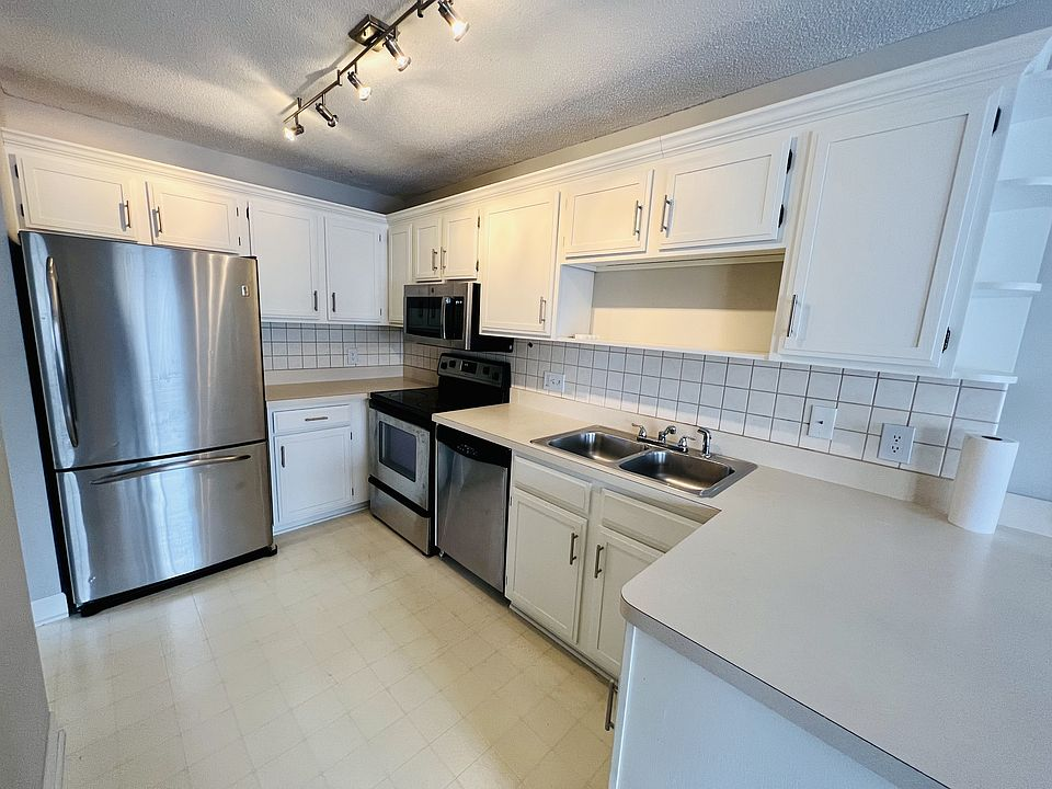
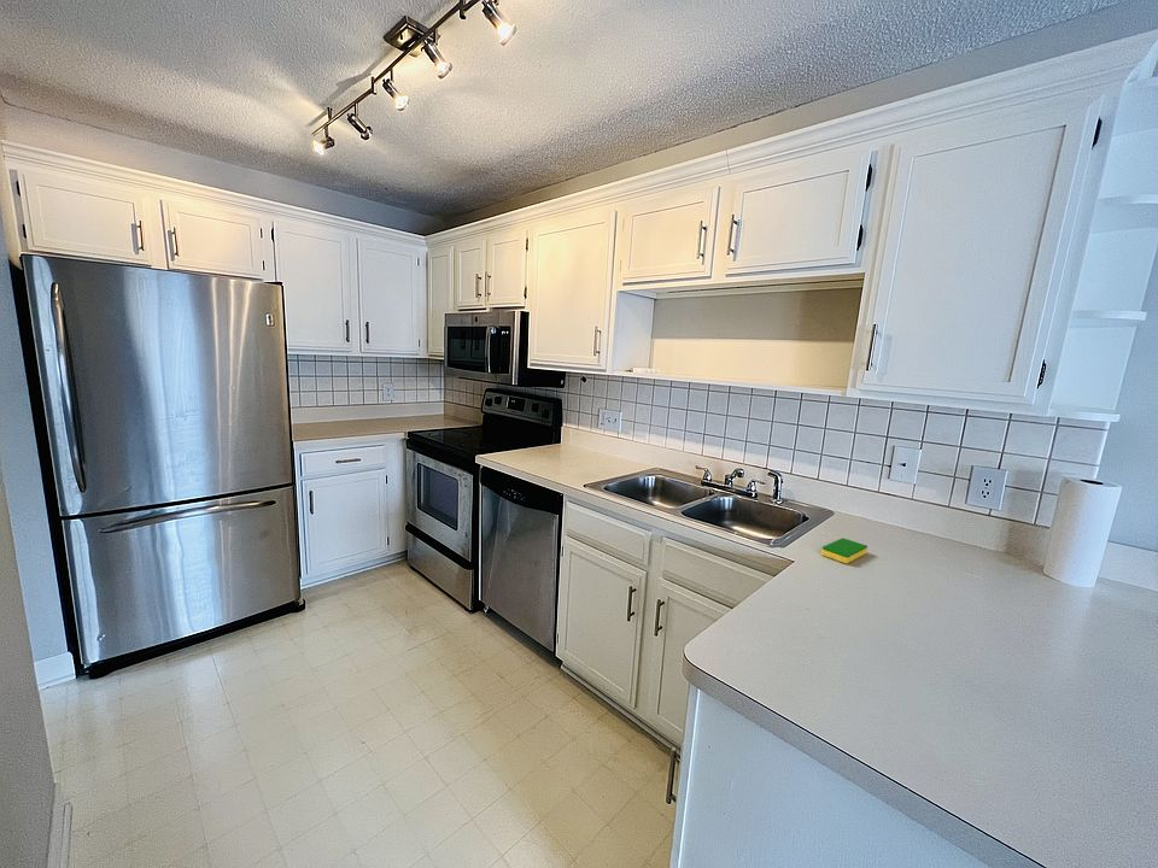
+ dish sponge [820,536,868,564]
